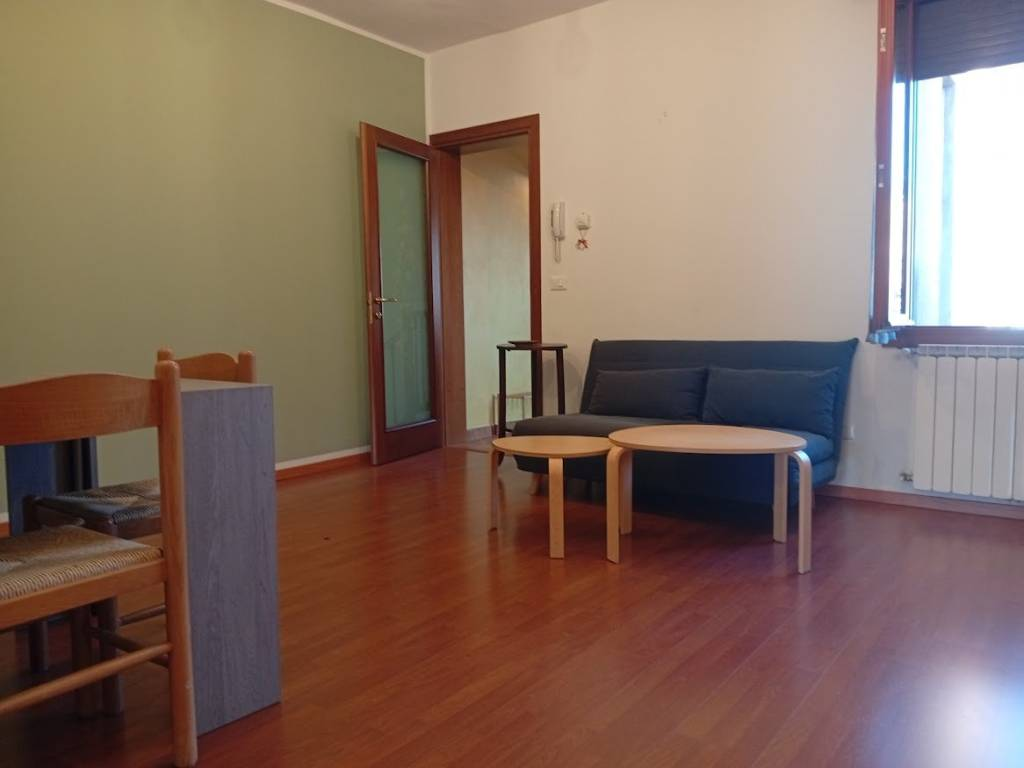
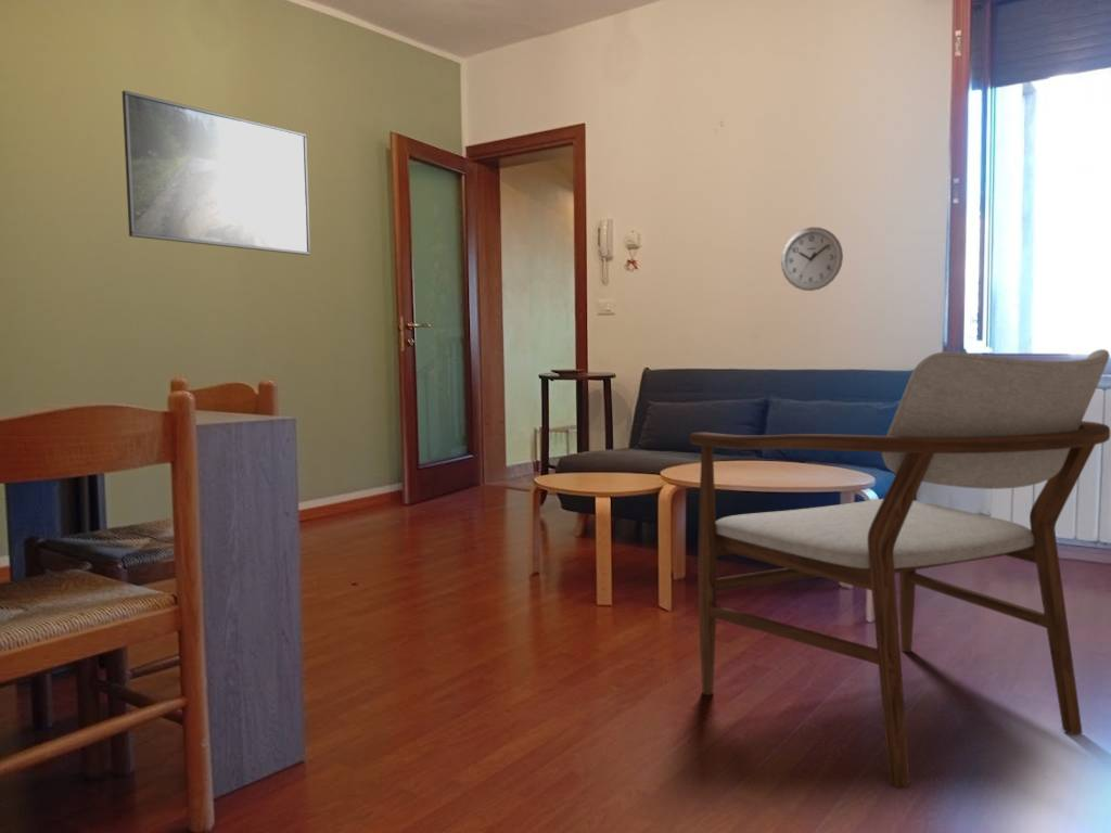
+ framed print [122,89,311,256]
+ wall clock [780,227,844,292]
+ armchair [689,348,1111,789]
